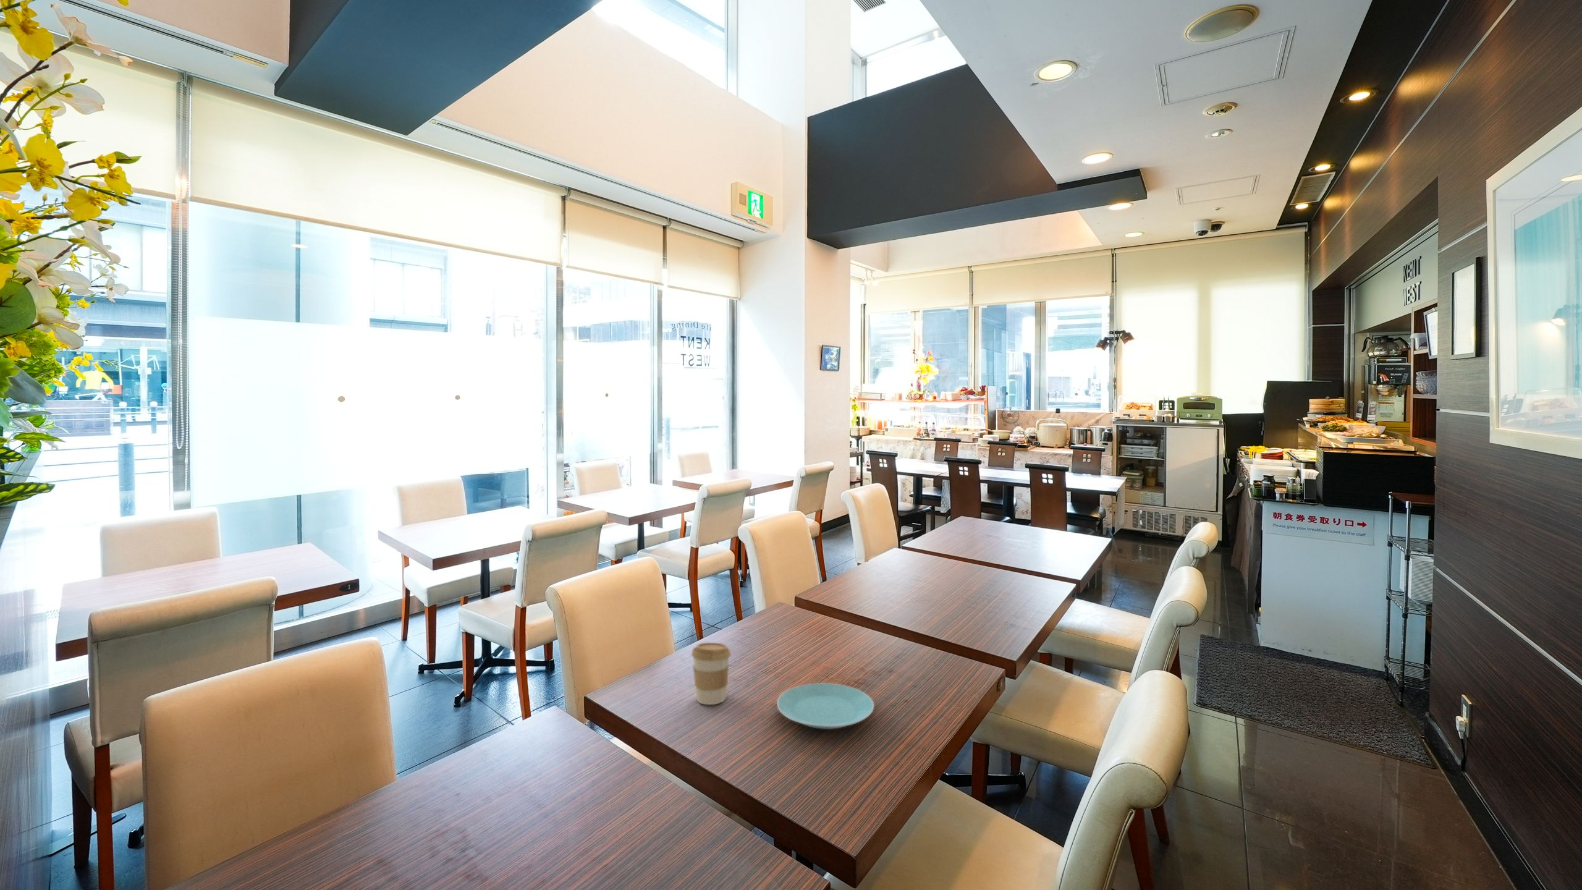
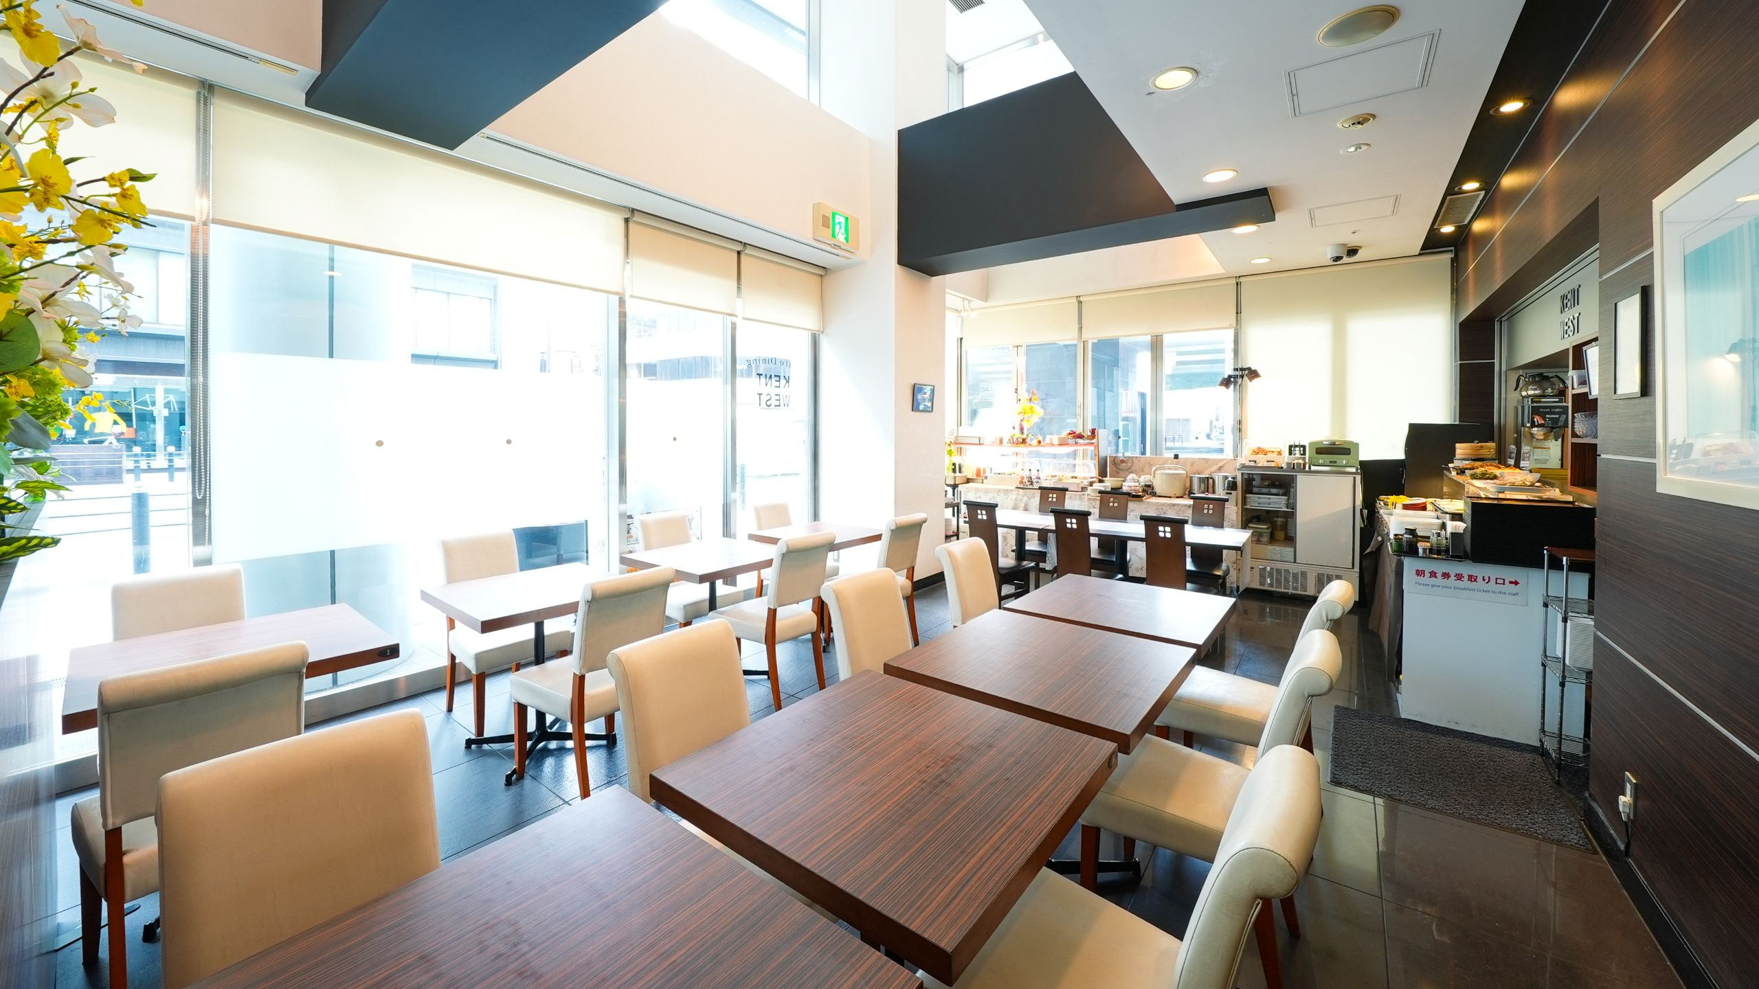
- plate [776,682,875,730]
- coffee cup [691,642,731,705]
